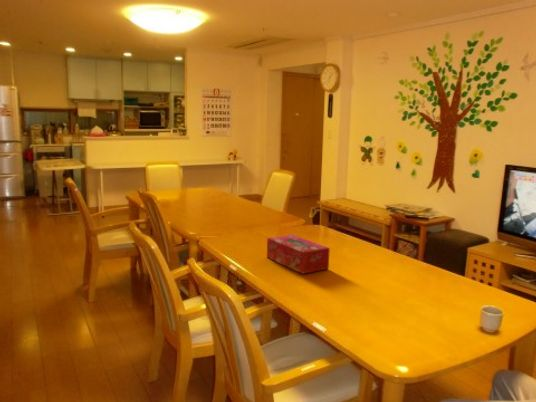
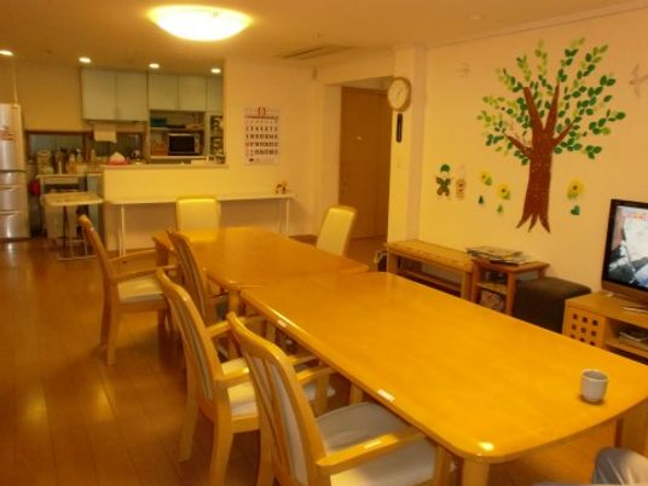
- tissue box [266,234,331,275]
